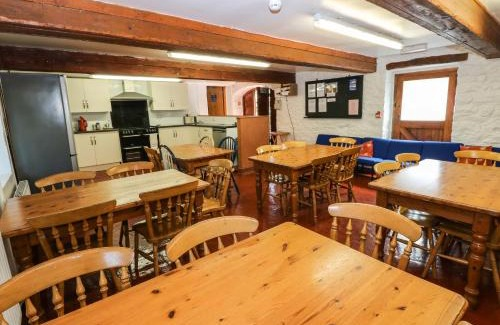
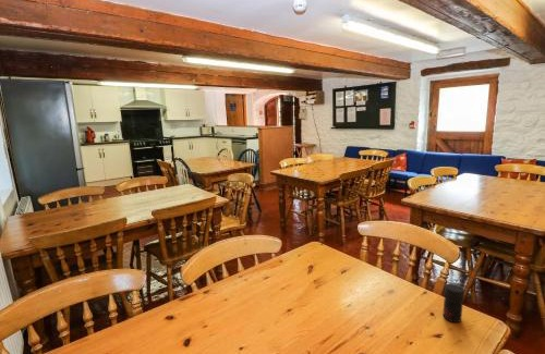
+ jar [441,282,465,324]
